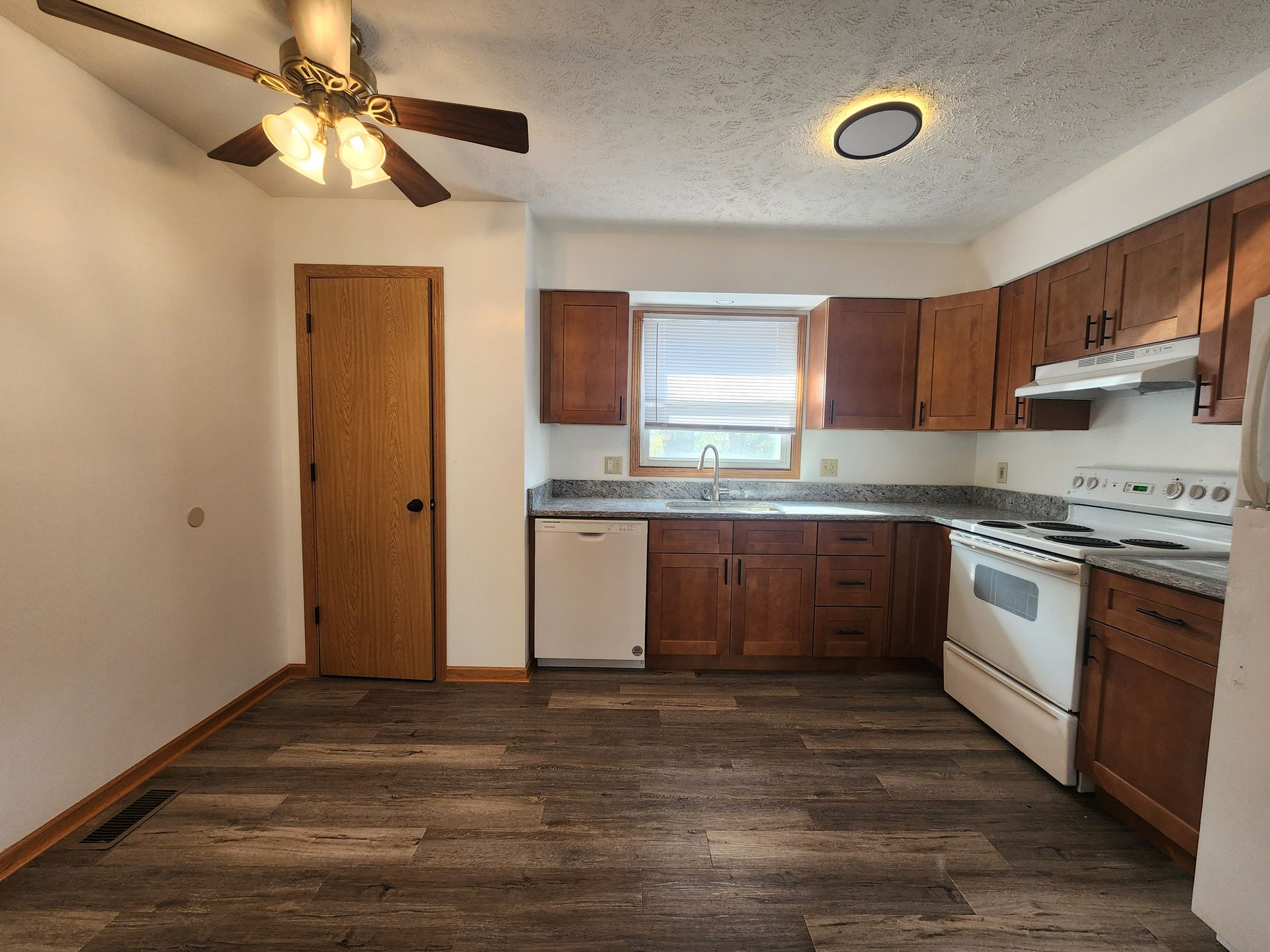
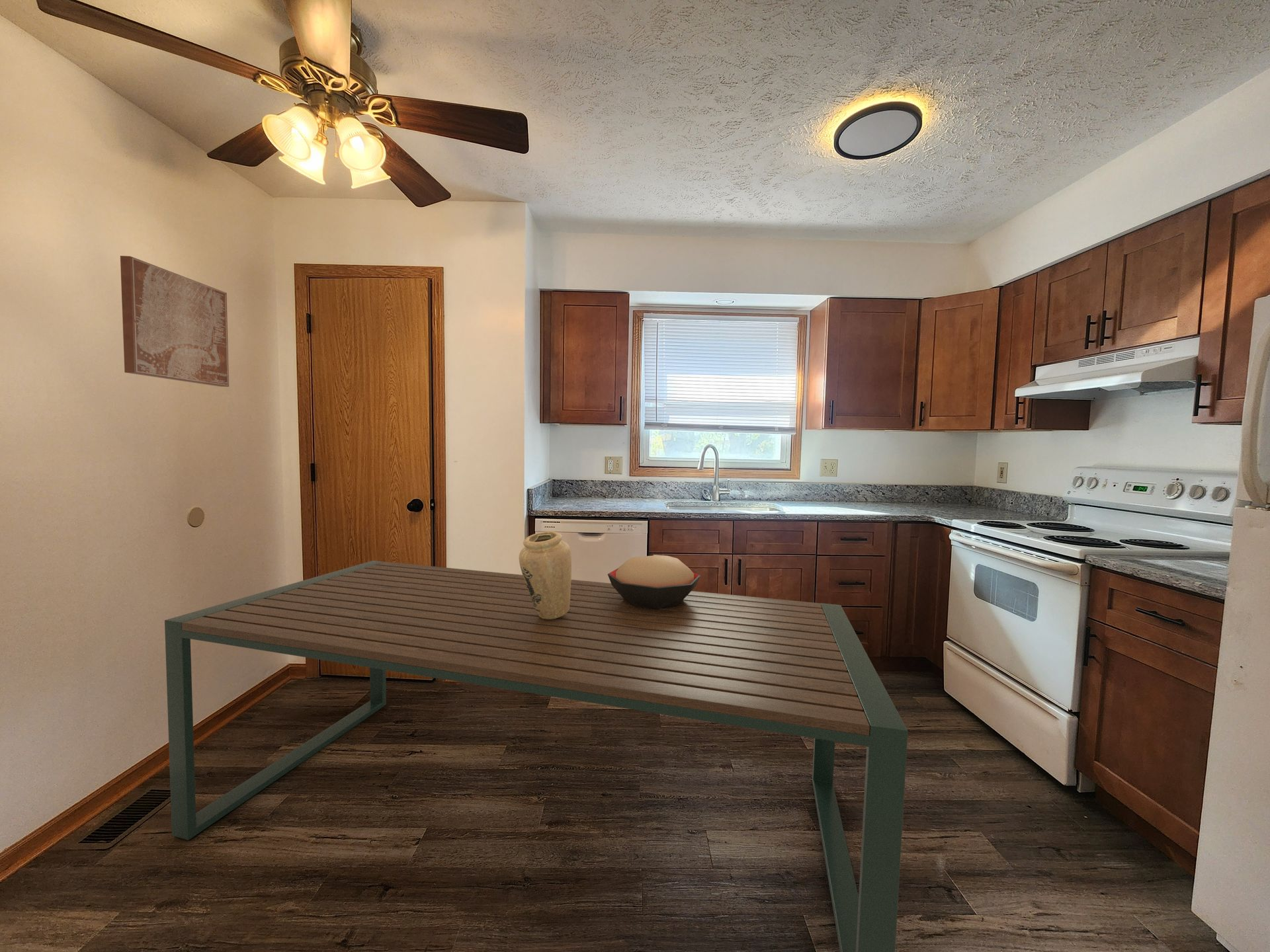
+ vase [519,531,572,619]
+ wall art [120,255,230,387]
+ decorative bowl [607,554,701,610]
+ dining table [164,560,908,952]
